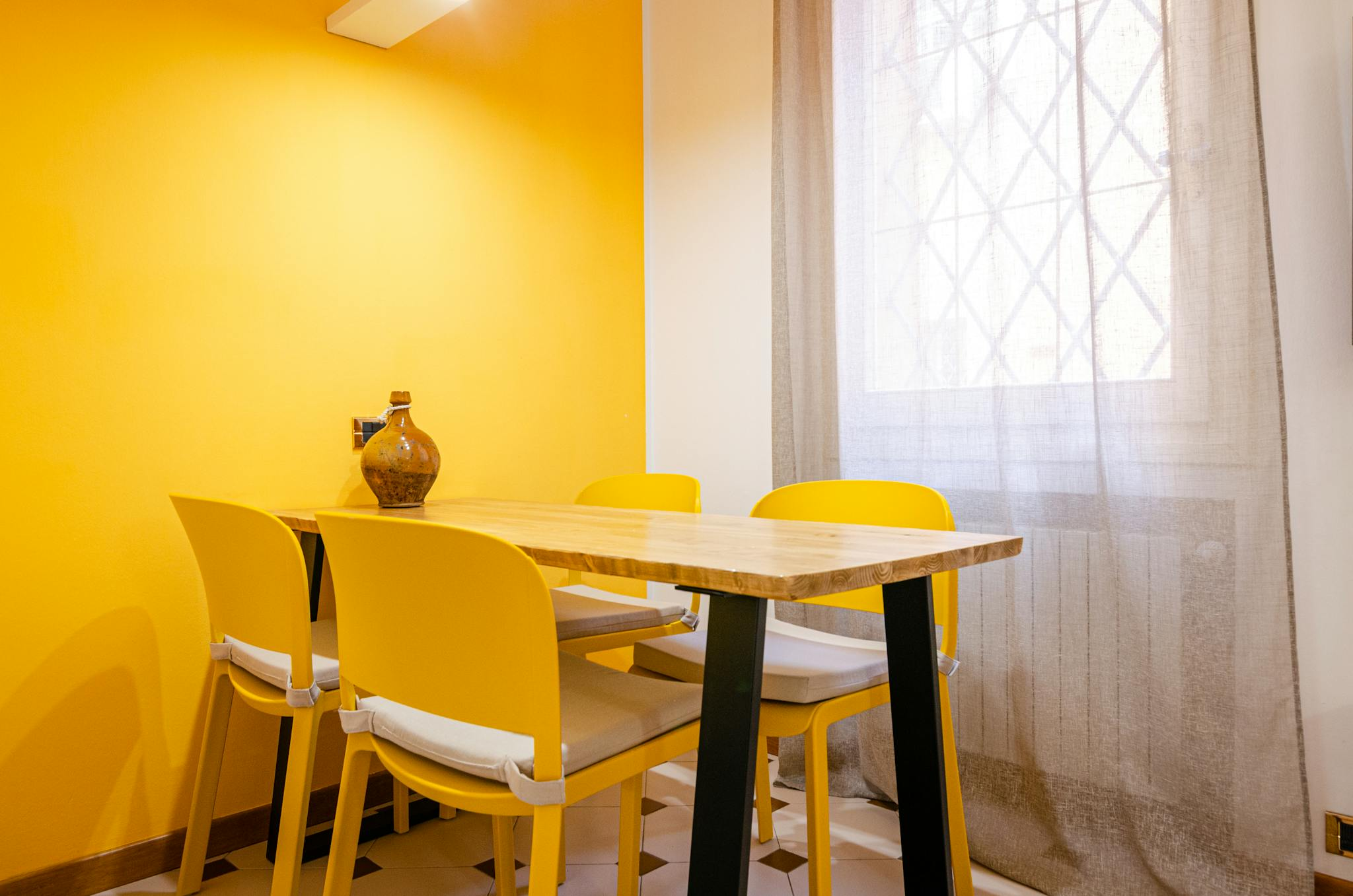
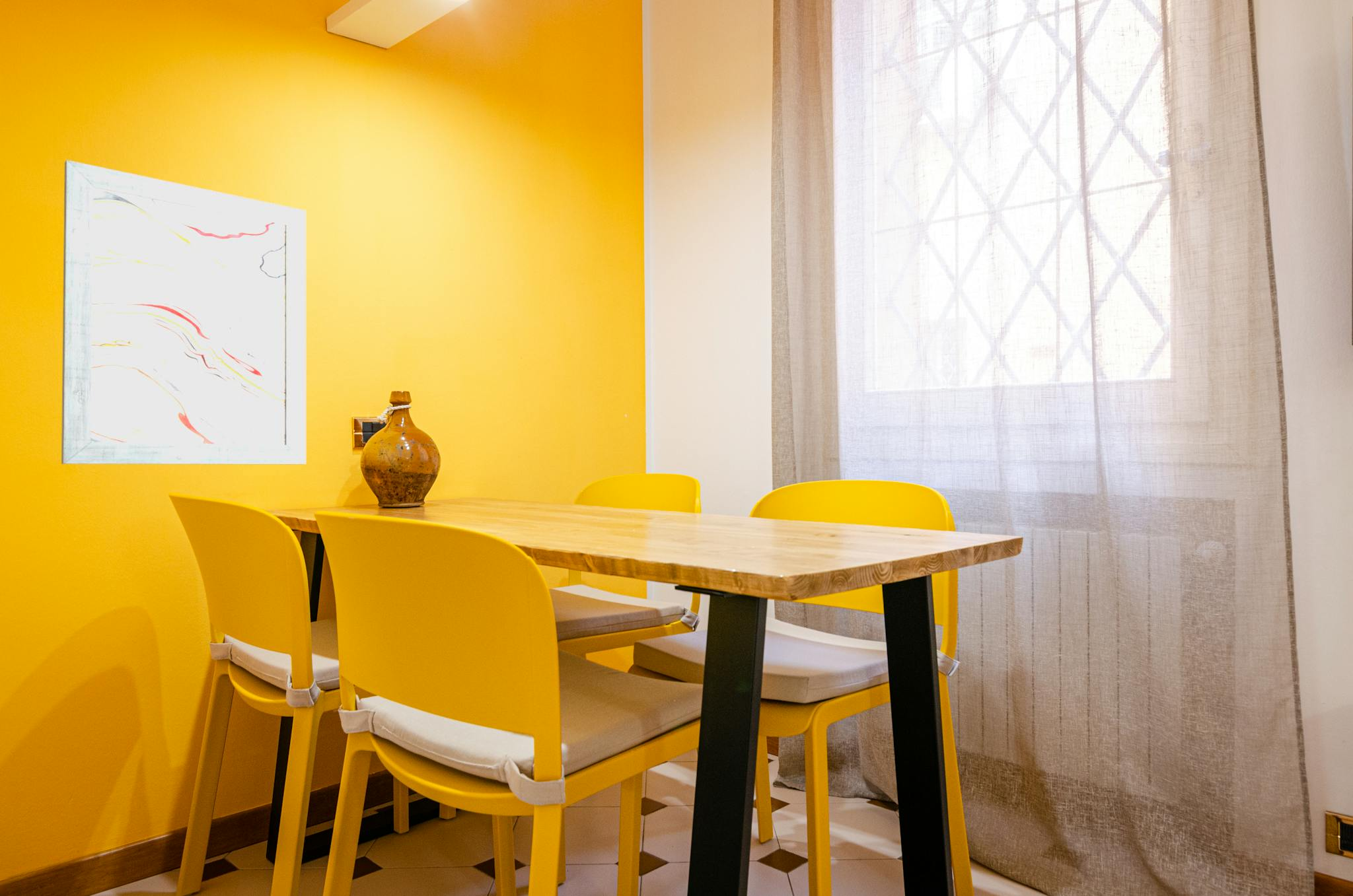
+ wall art [61,159,307,465]
